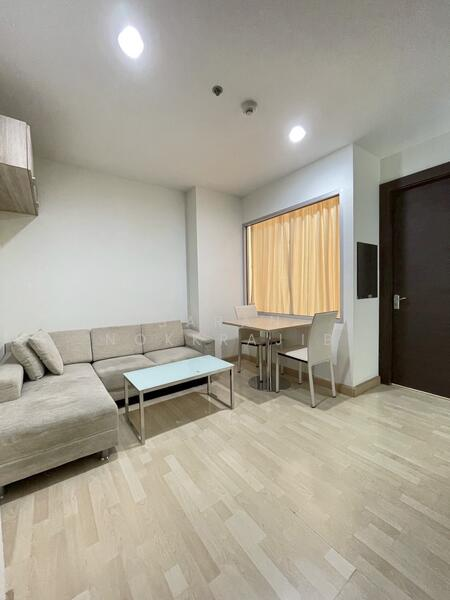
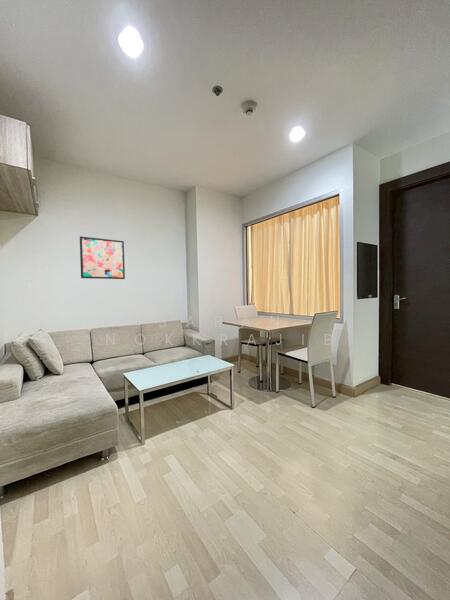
+ wall art [79,236,126,280]
